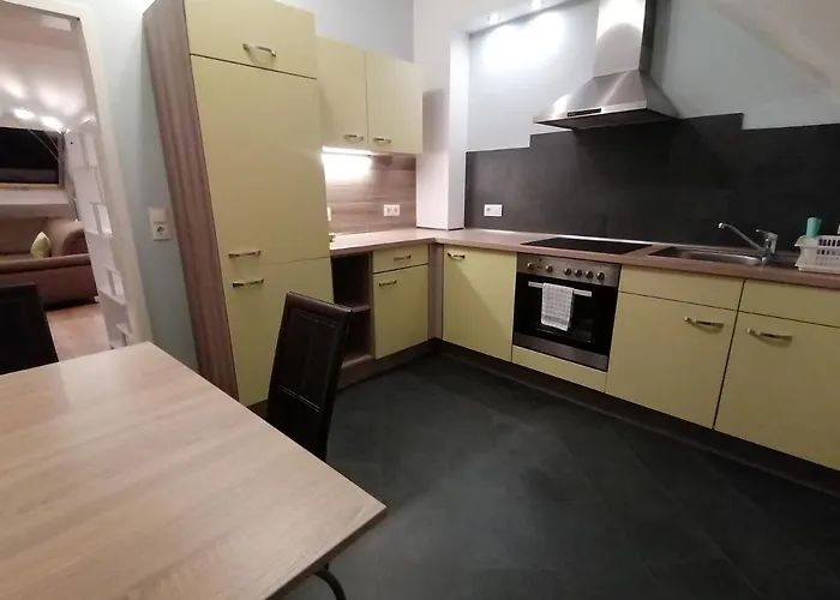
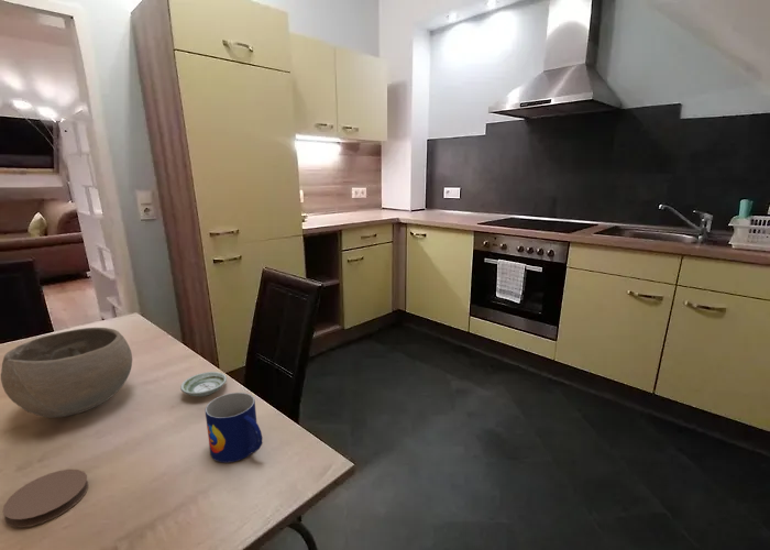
+ saucer [179,371,228,397]
+ mug [205,392,264,464]
+ bowl [0,327,133,419]
+ coaster [1,469,89,528]
